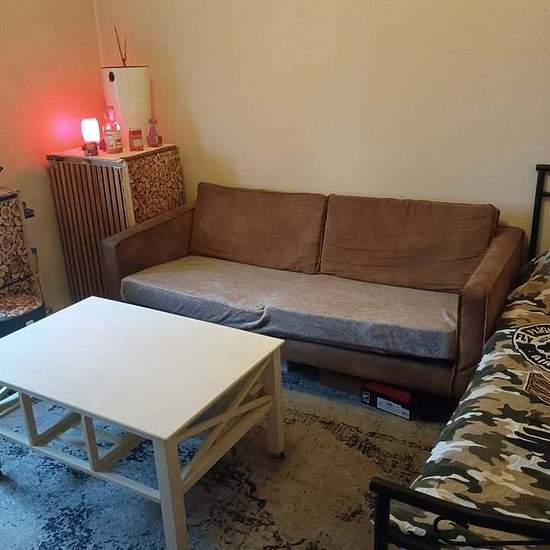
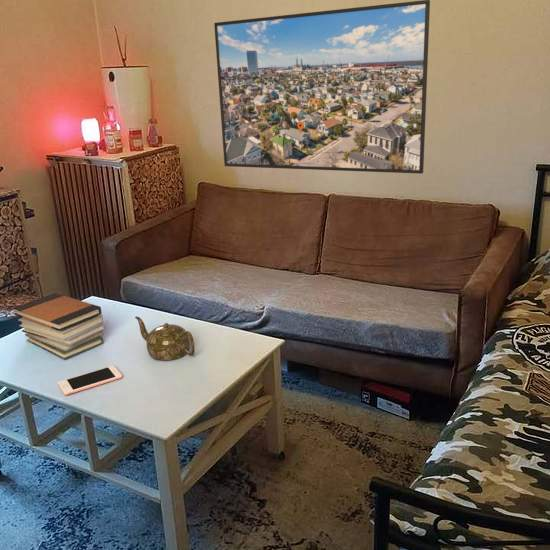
+ cell phone [57,365,123,396]
+ book stack [12,292,106,360]
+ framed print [213,0,431,175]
+ teapot [134,315,196,361]
